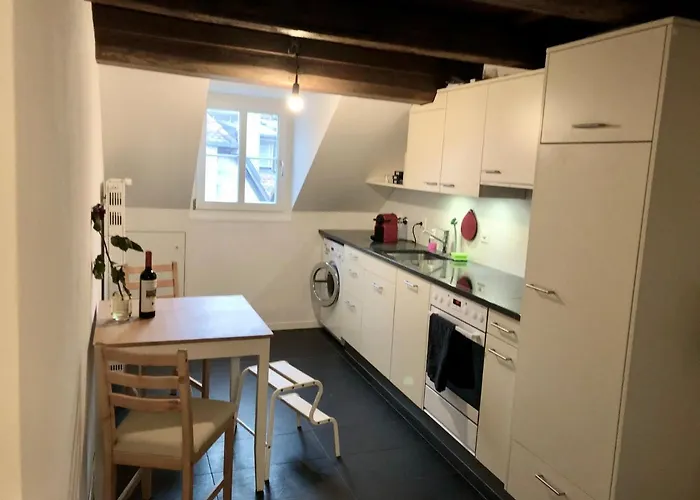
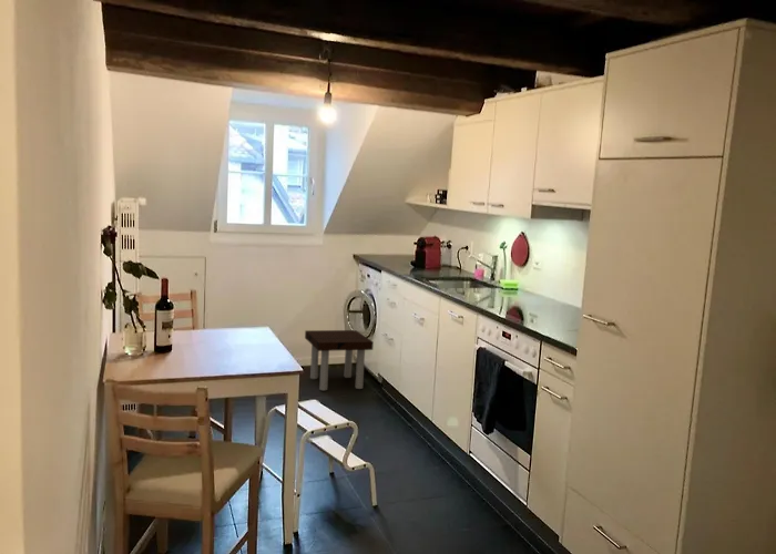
+ side table [304,329,375,391]
